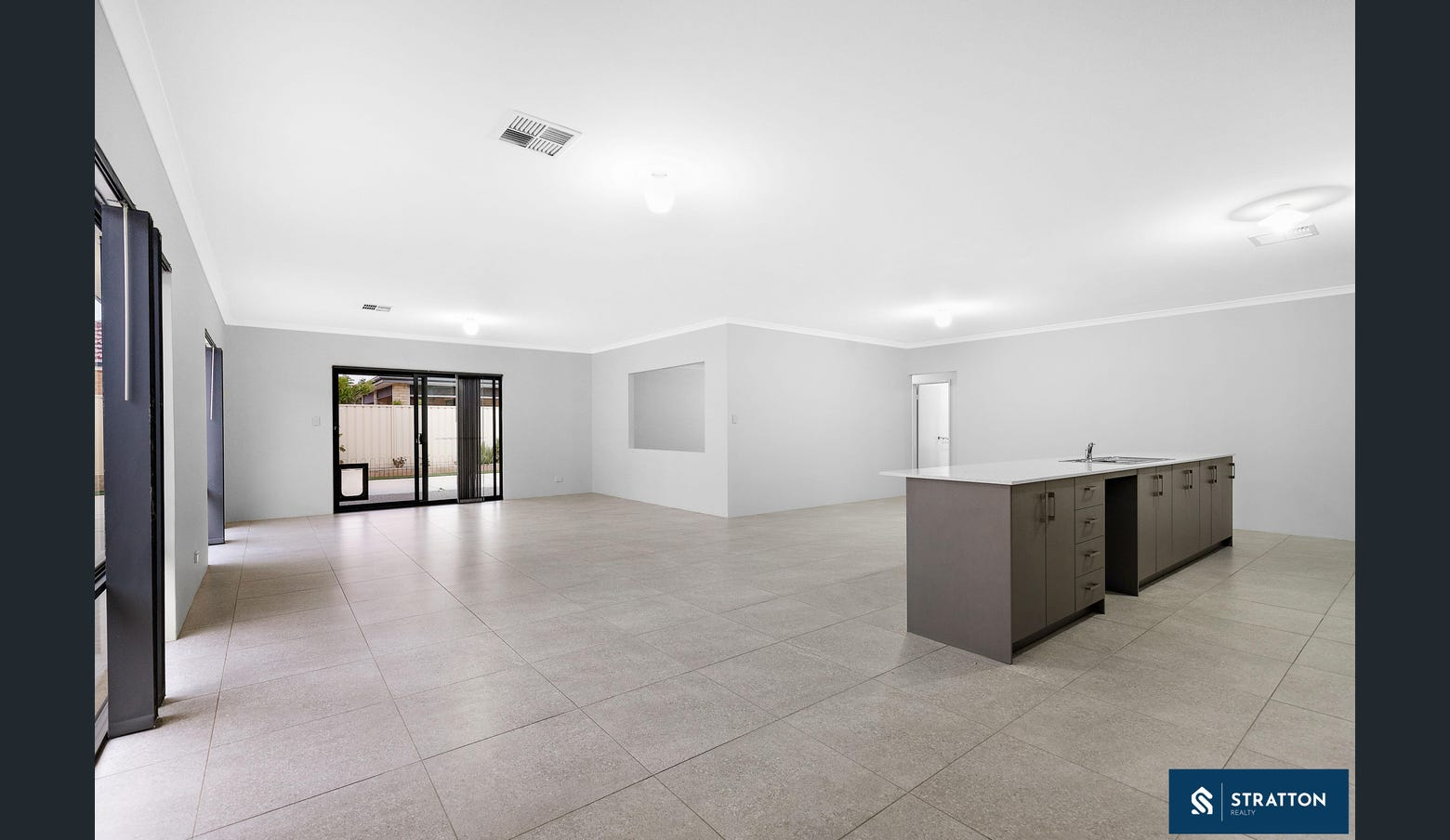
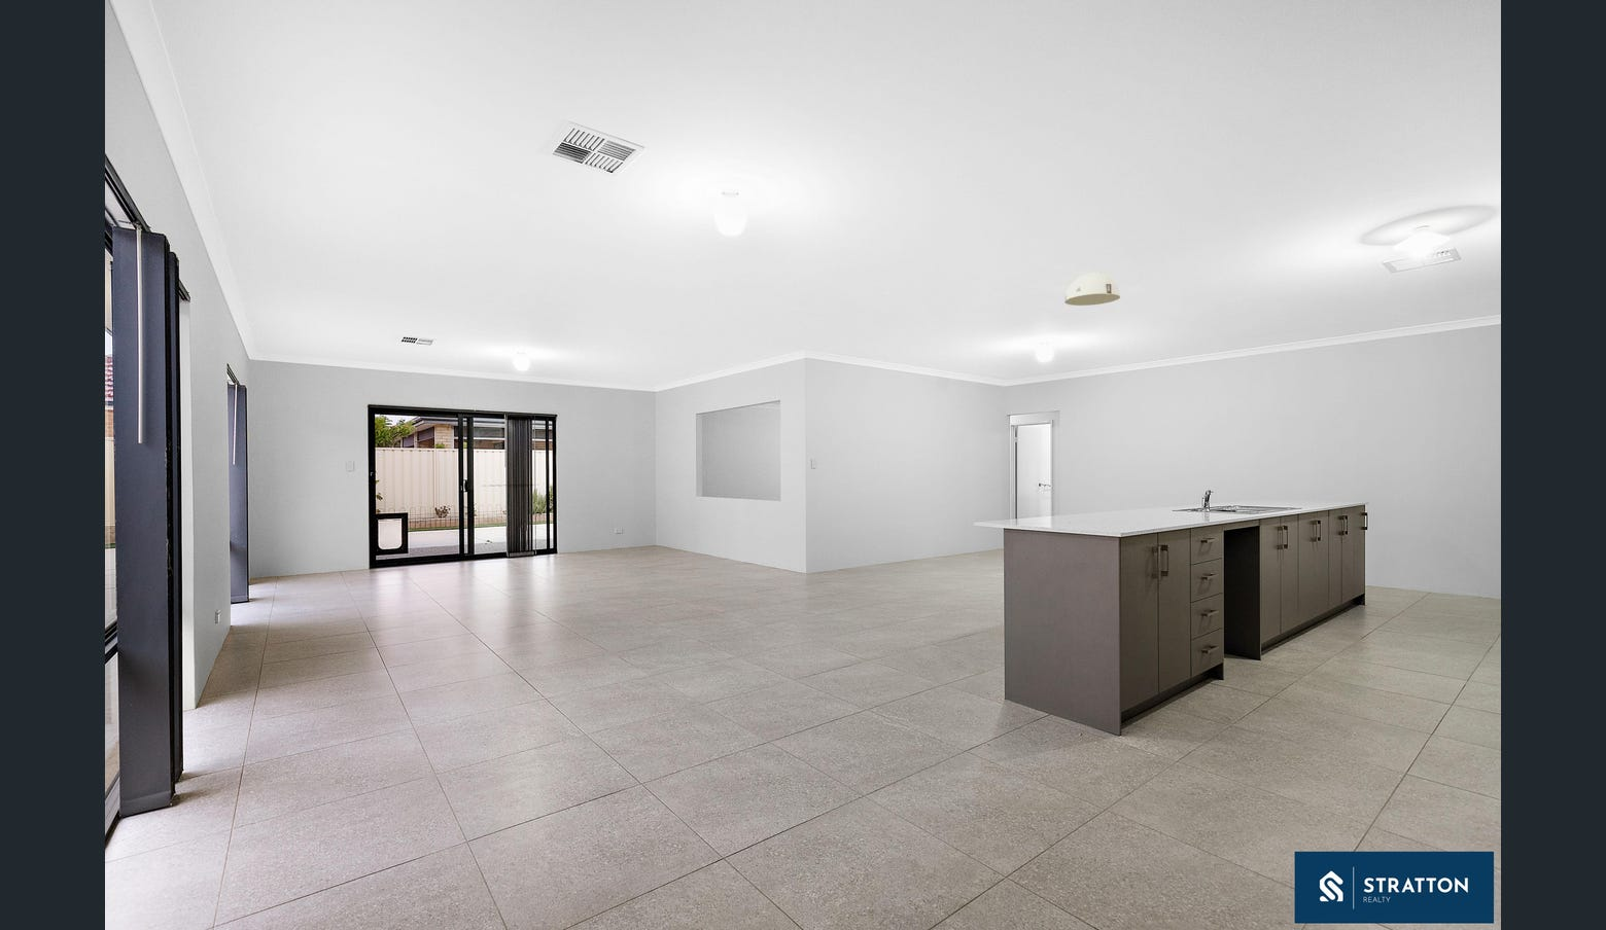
+ ceiling light [1063,271,1121,307]
